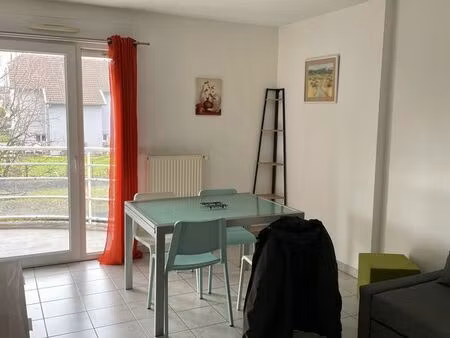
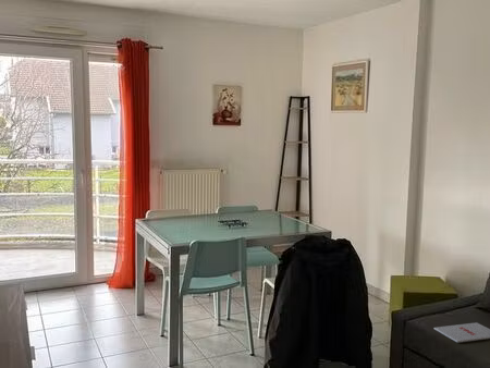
+ magazine [432,321,490,344]
